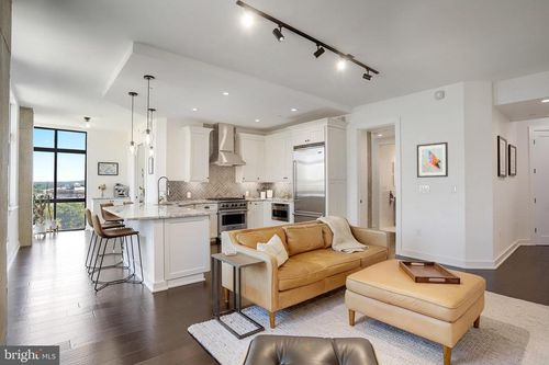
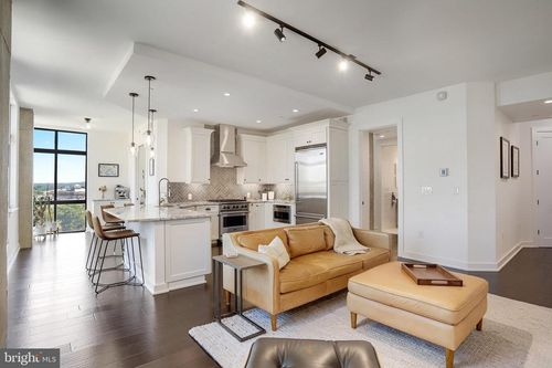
- wall art [416,141,449,179]
